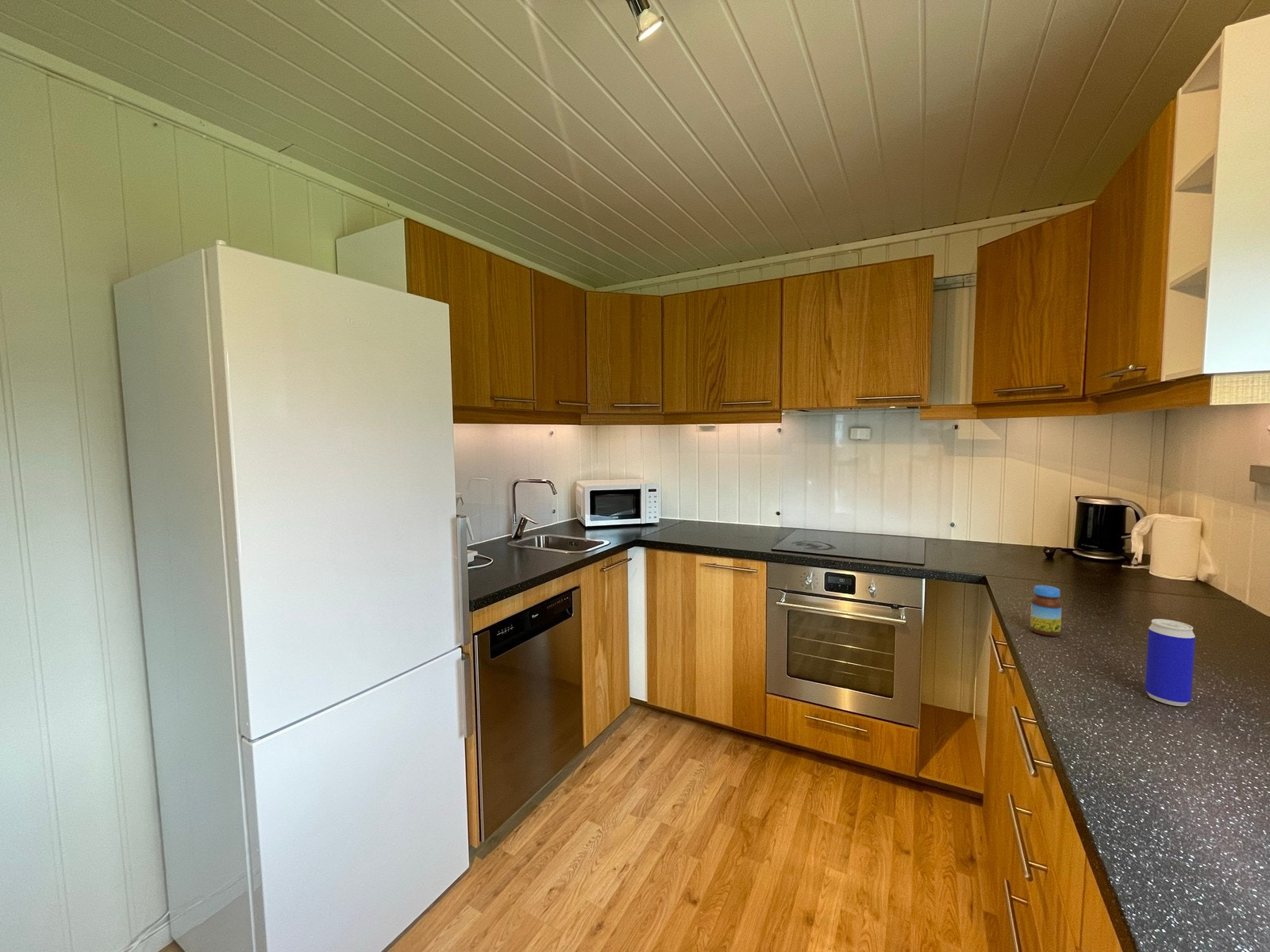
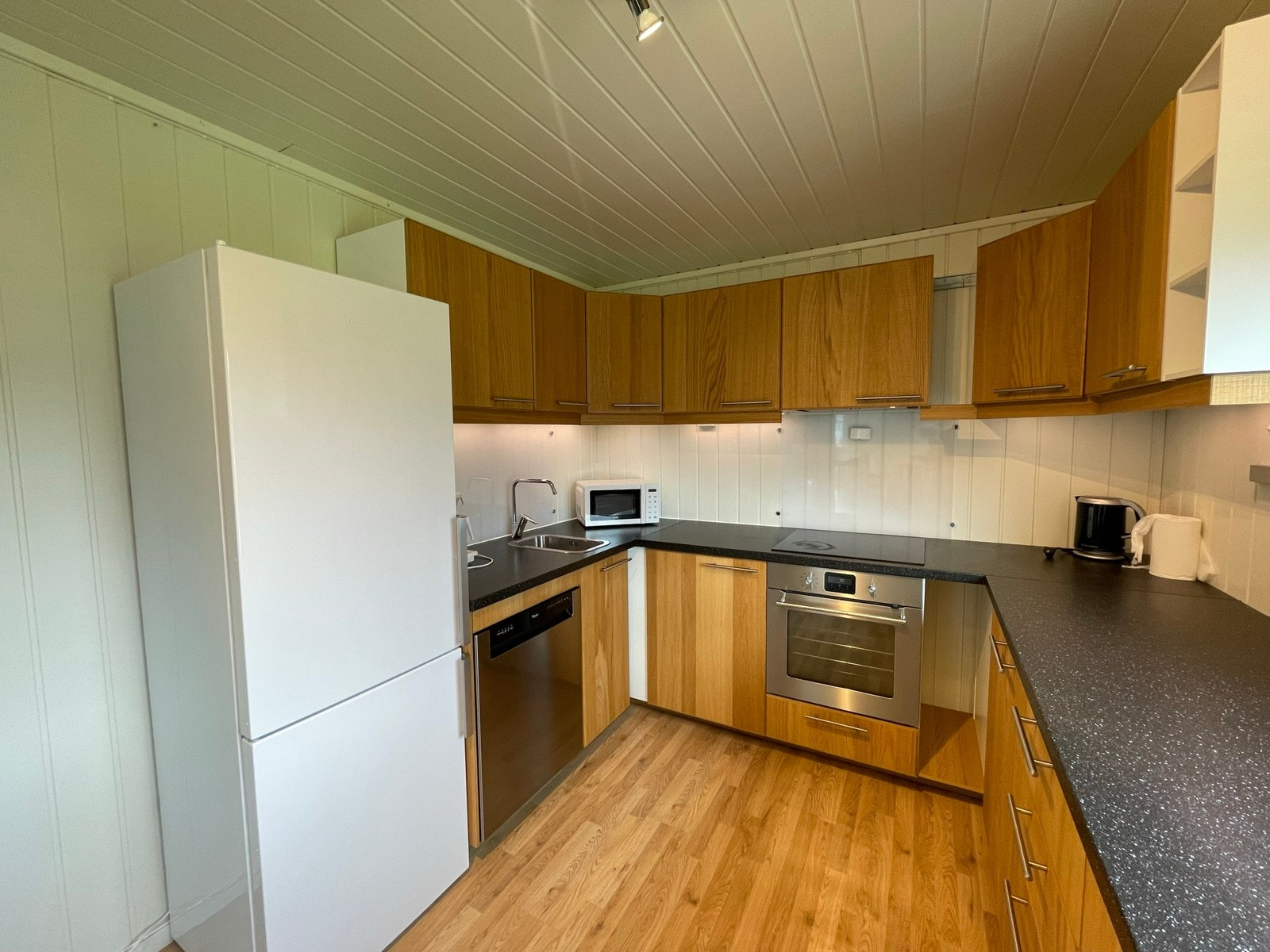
- jar [1029,585,1063,637]
- beverage can [1145,618,1196,707]
